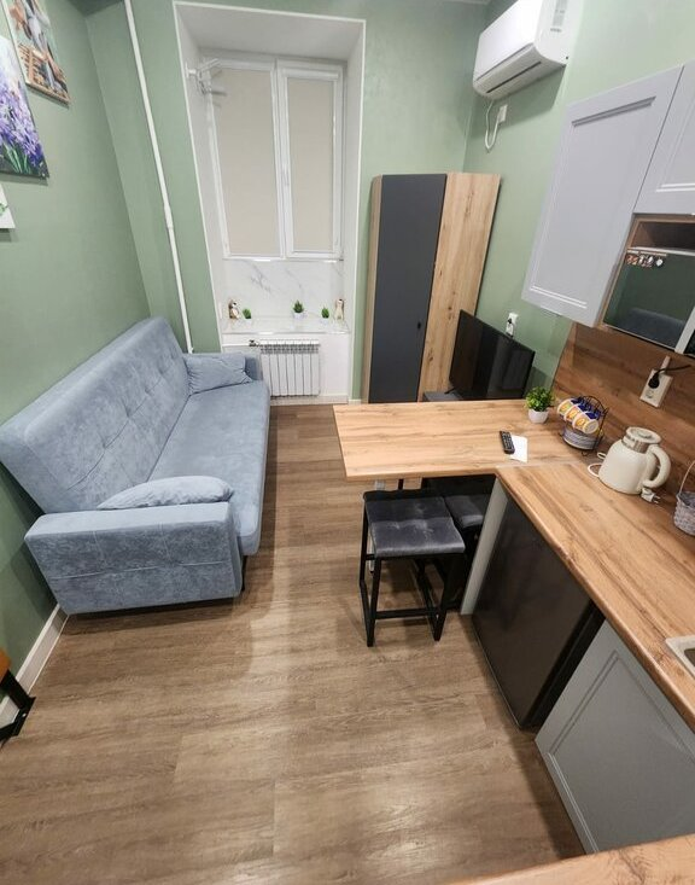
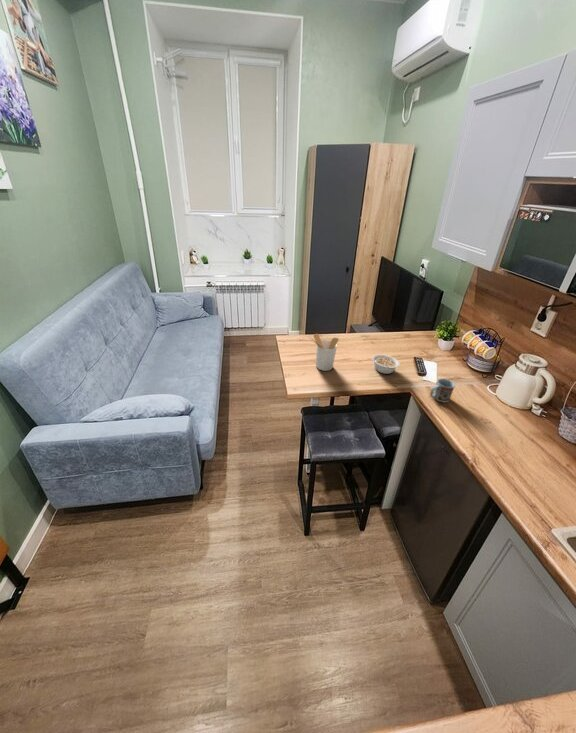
+ legume [371,353,400,375]
+ cup [429,378,456,404]
+ utensil holder [309,333,340,372]
